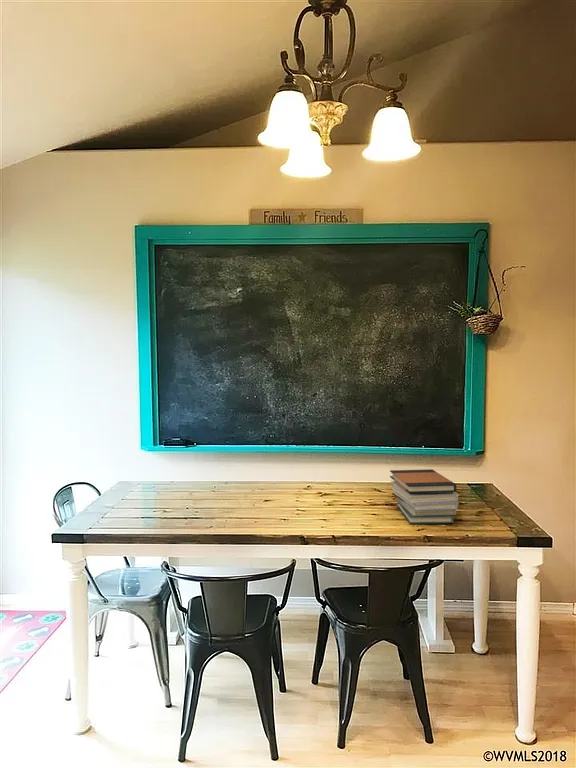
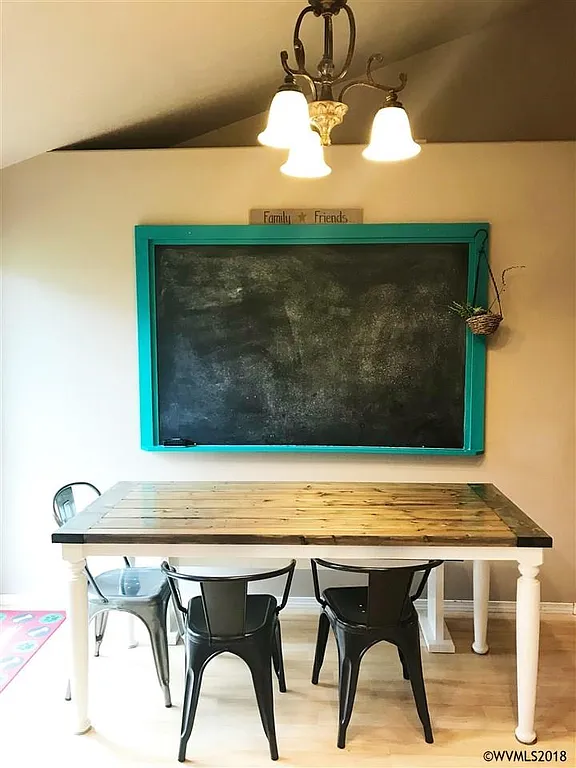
- book stack [389,468,459,525]
